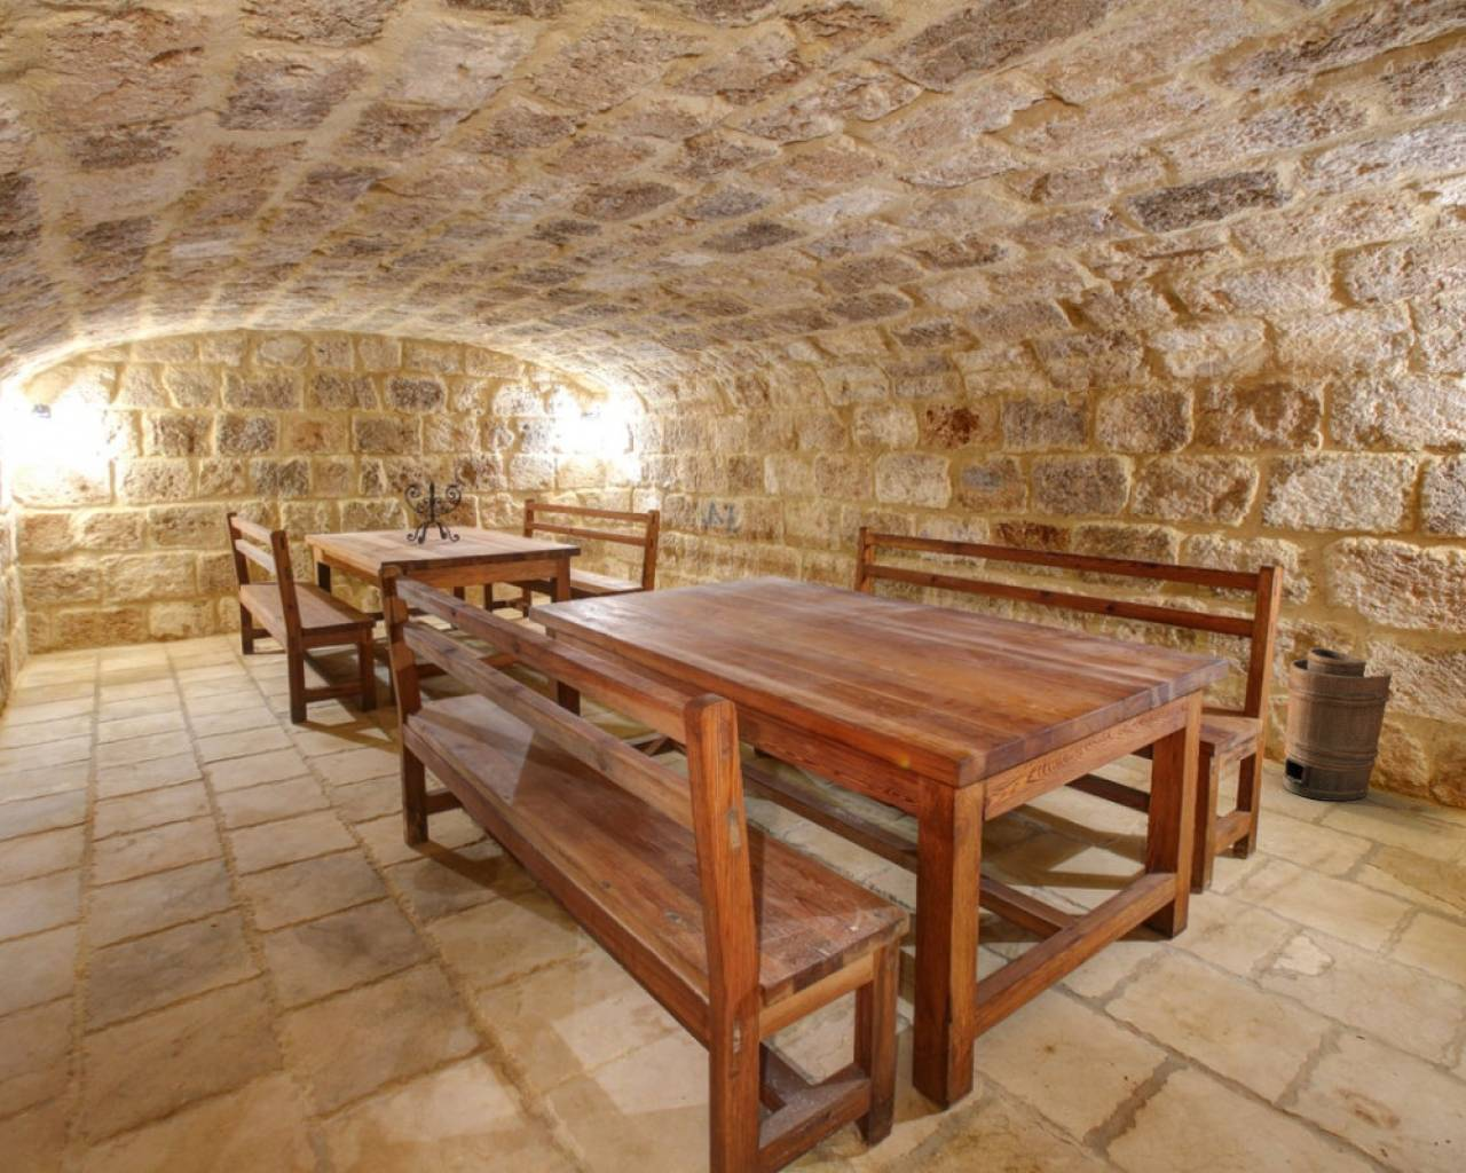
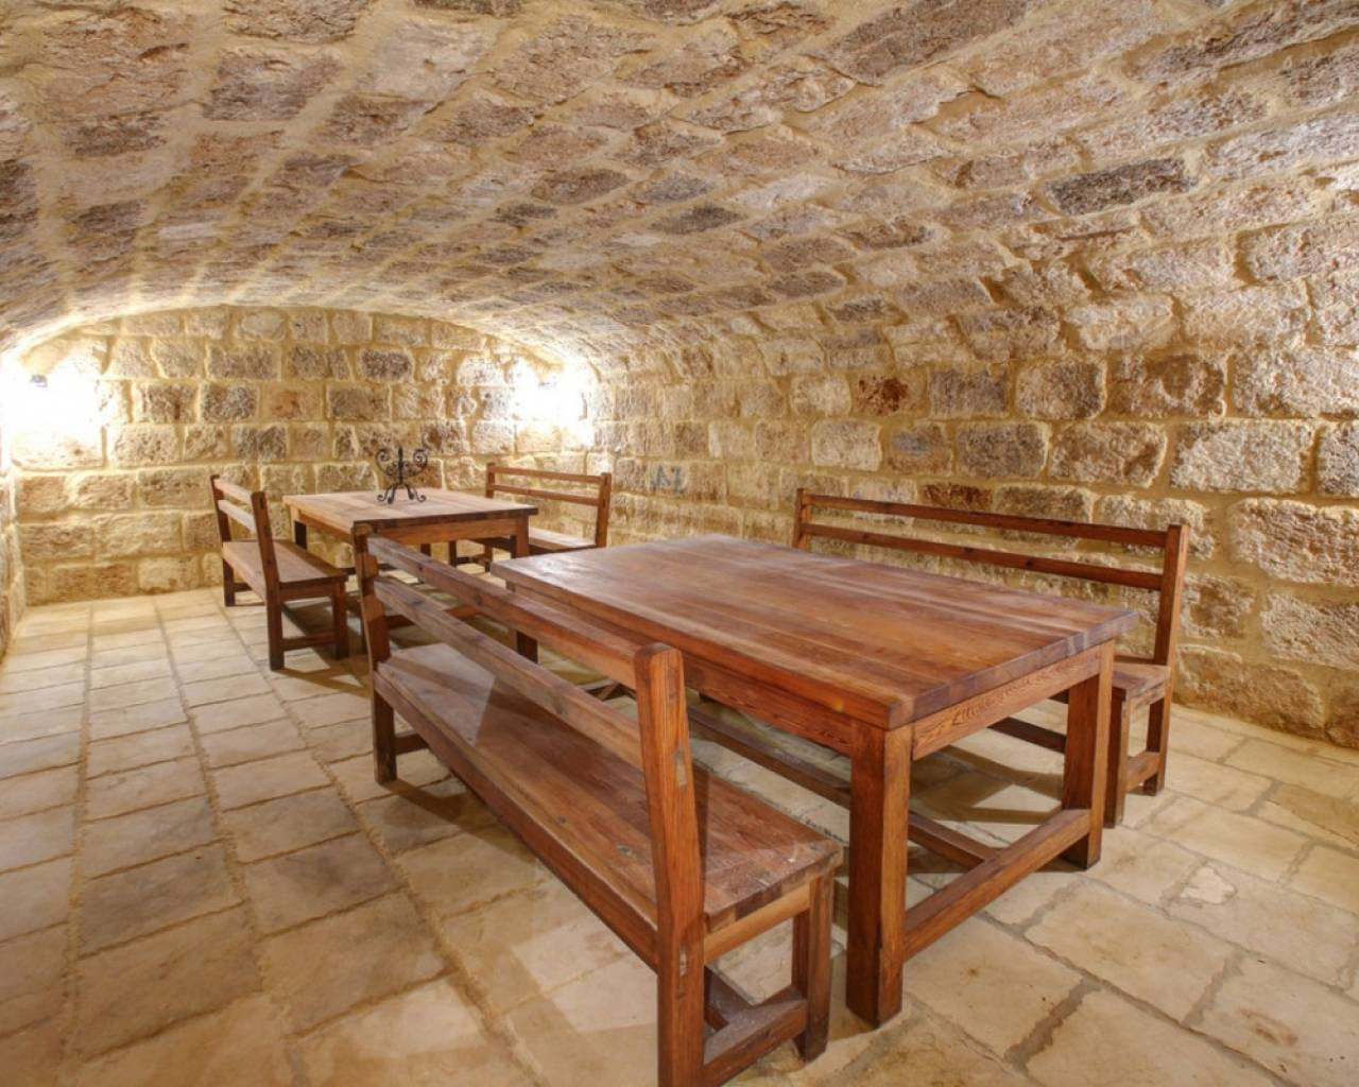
- wooden barrel [1282,648,1393,802]
